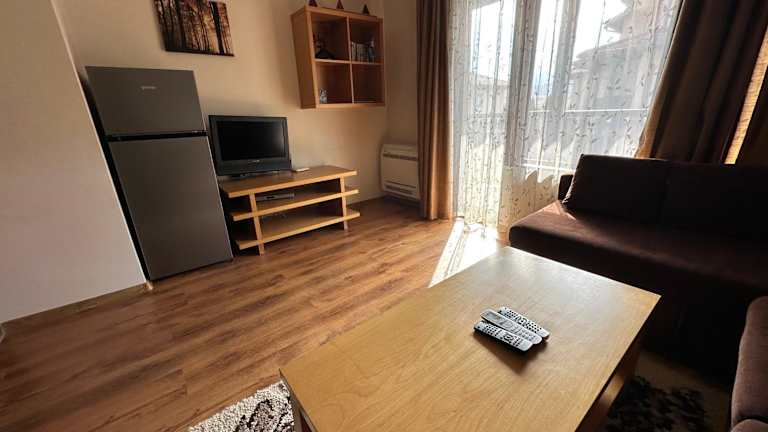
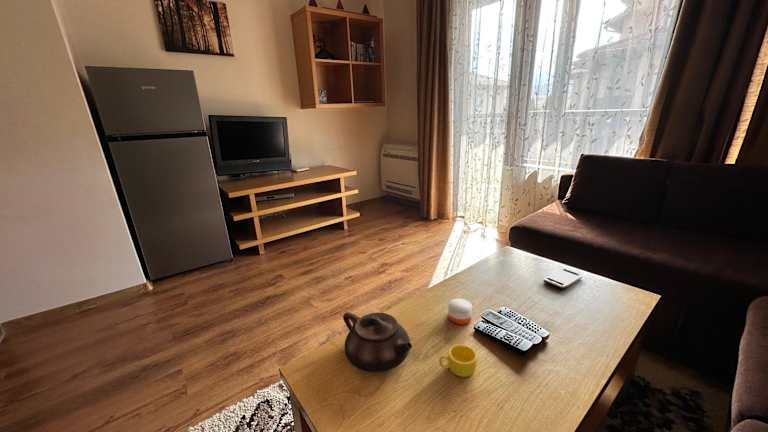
+ teapot [342,311,413,373]
+ cup [438,343,478,378]
+ candle [447,298,473,326]
+ smartphone [543,268,583,290]
